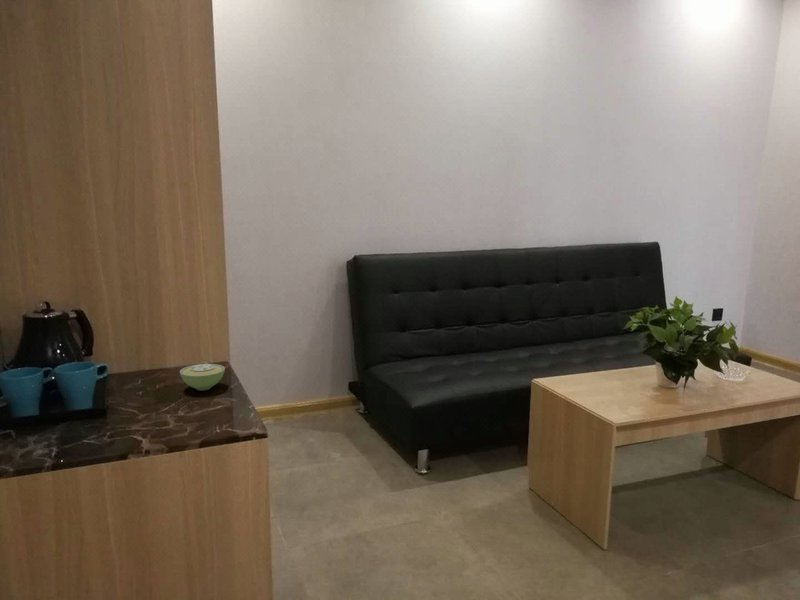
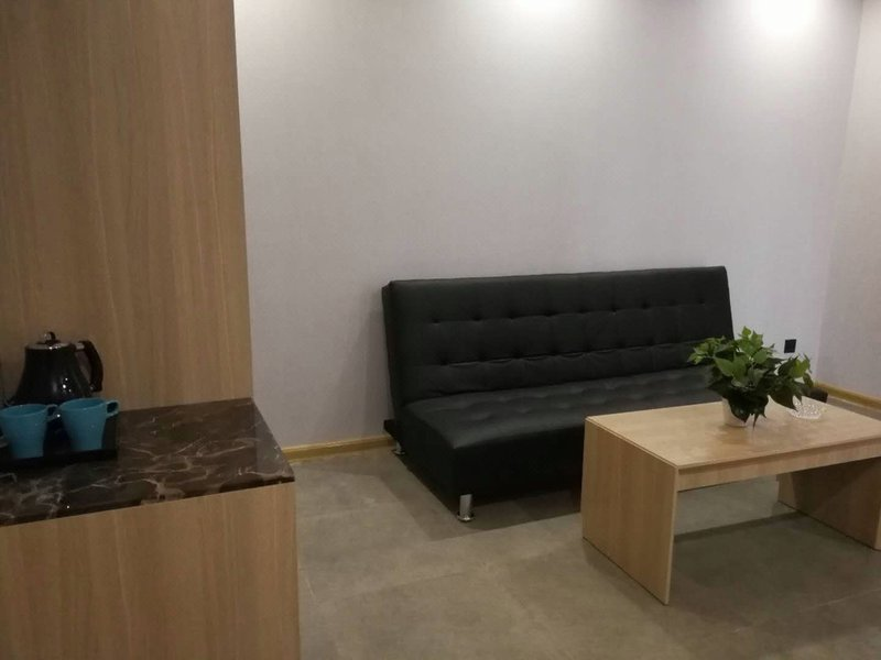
- sugar bowl [179,361,226,391]
